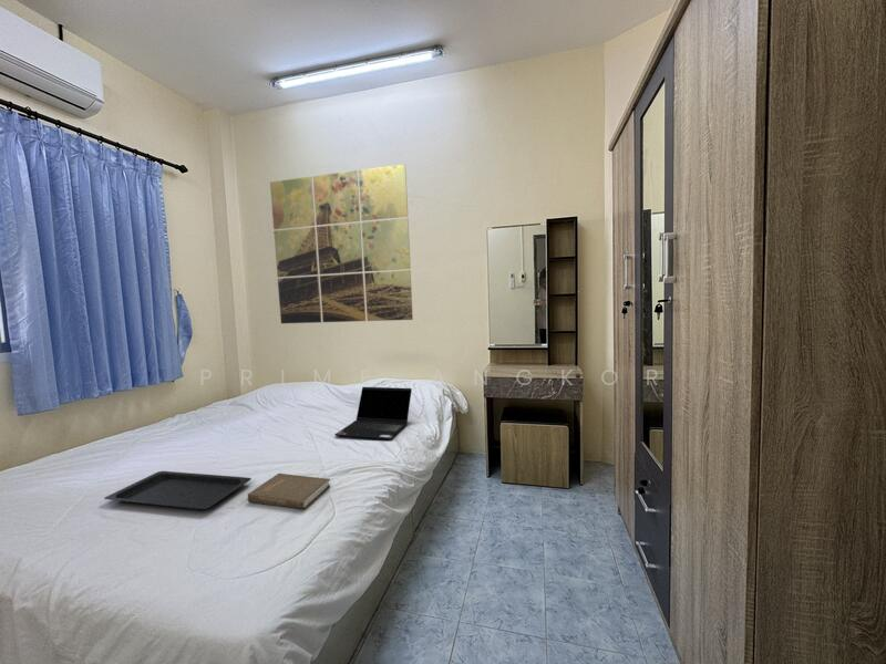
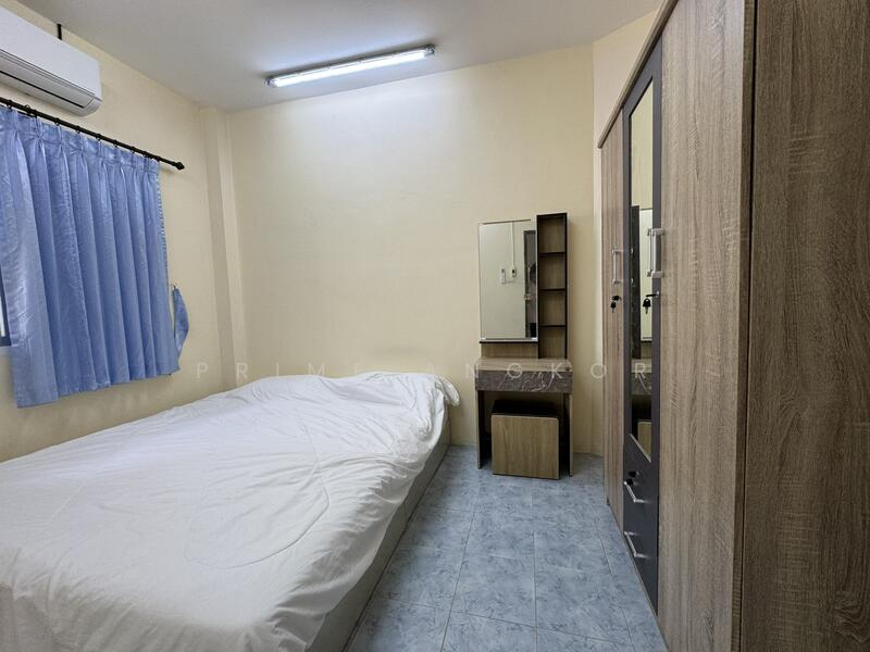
- serving tray [103,470,253,511]
- laptop computer [333,386,413,440]
- wall art [269,163,414,324]
- book [247,473,331,509]
